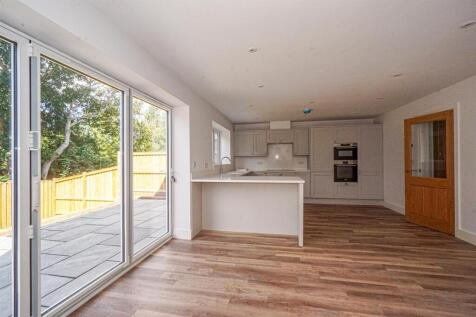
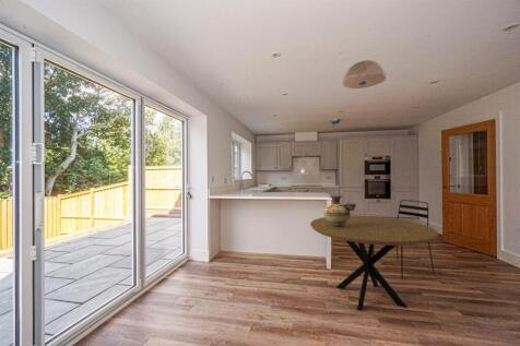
+ dining chair [373,199,436,282]
+ ceramic jug [323,194,357,227]
+ ceiling light [341,59,387,90]
+ dining table [309,215,439,312]
